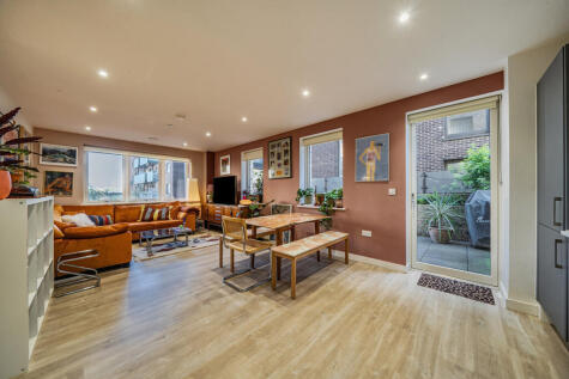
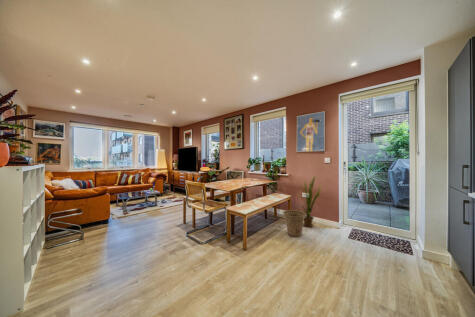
+ house plant [295,174,324,228]
+ basket [282,209,306,238]
